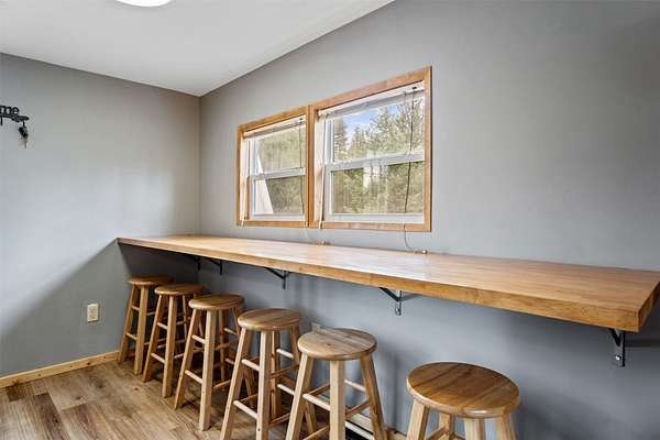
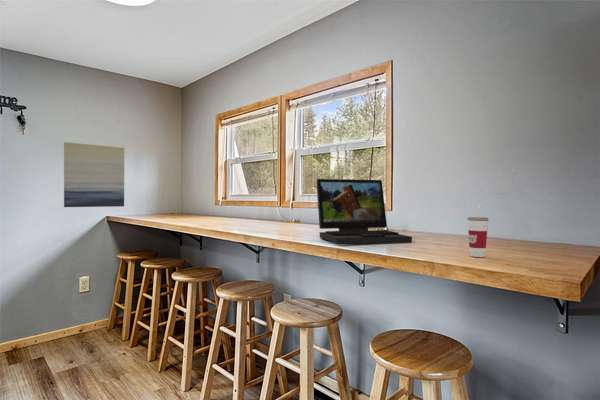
+ wall art [63,141,125,208]
+ cup [466,204,490,258]
+ laptop [315,178,413,245]
